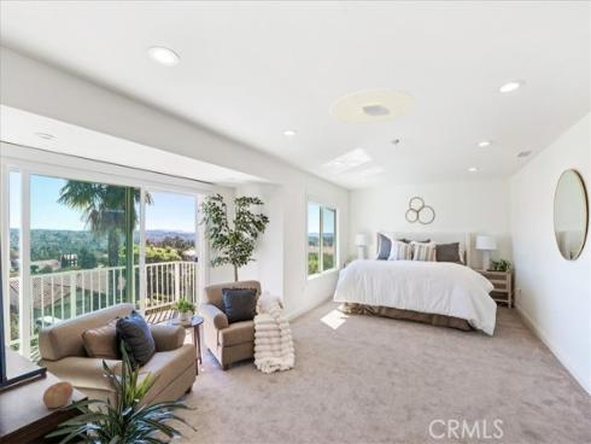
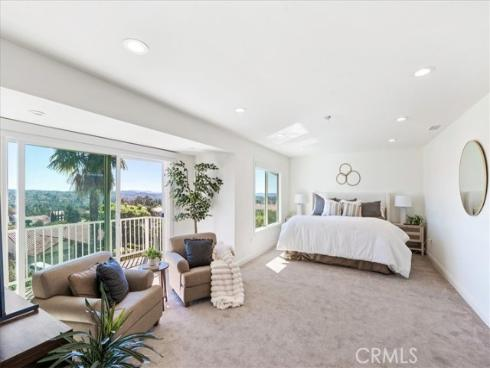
- apple [42,380,75,409]
- ceiling light [329,88,416,125]
